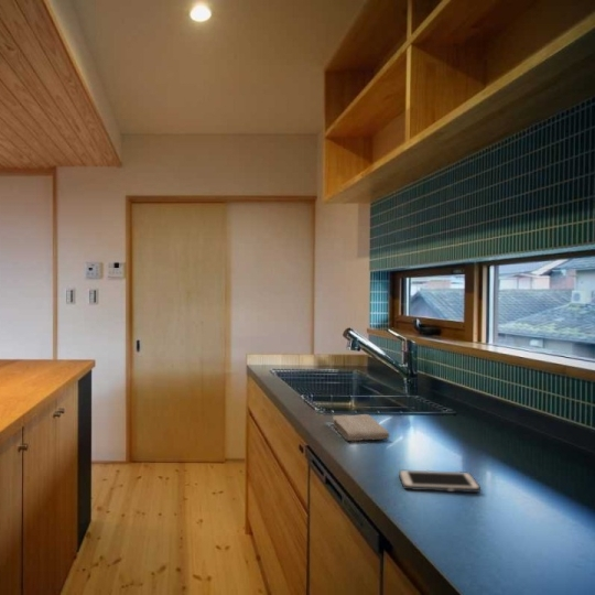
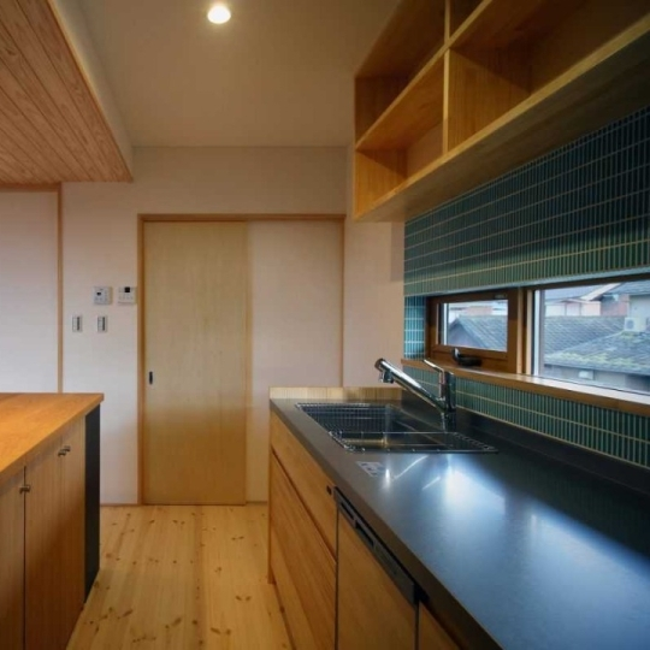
- washcloth [332,413,391,442]
- cell phone [398,469,482,494]
